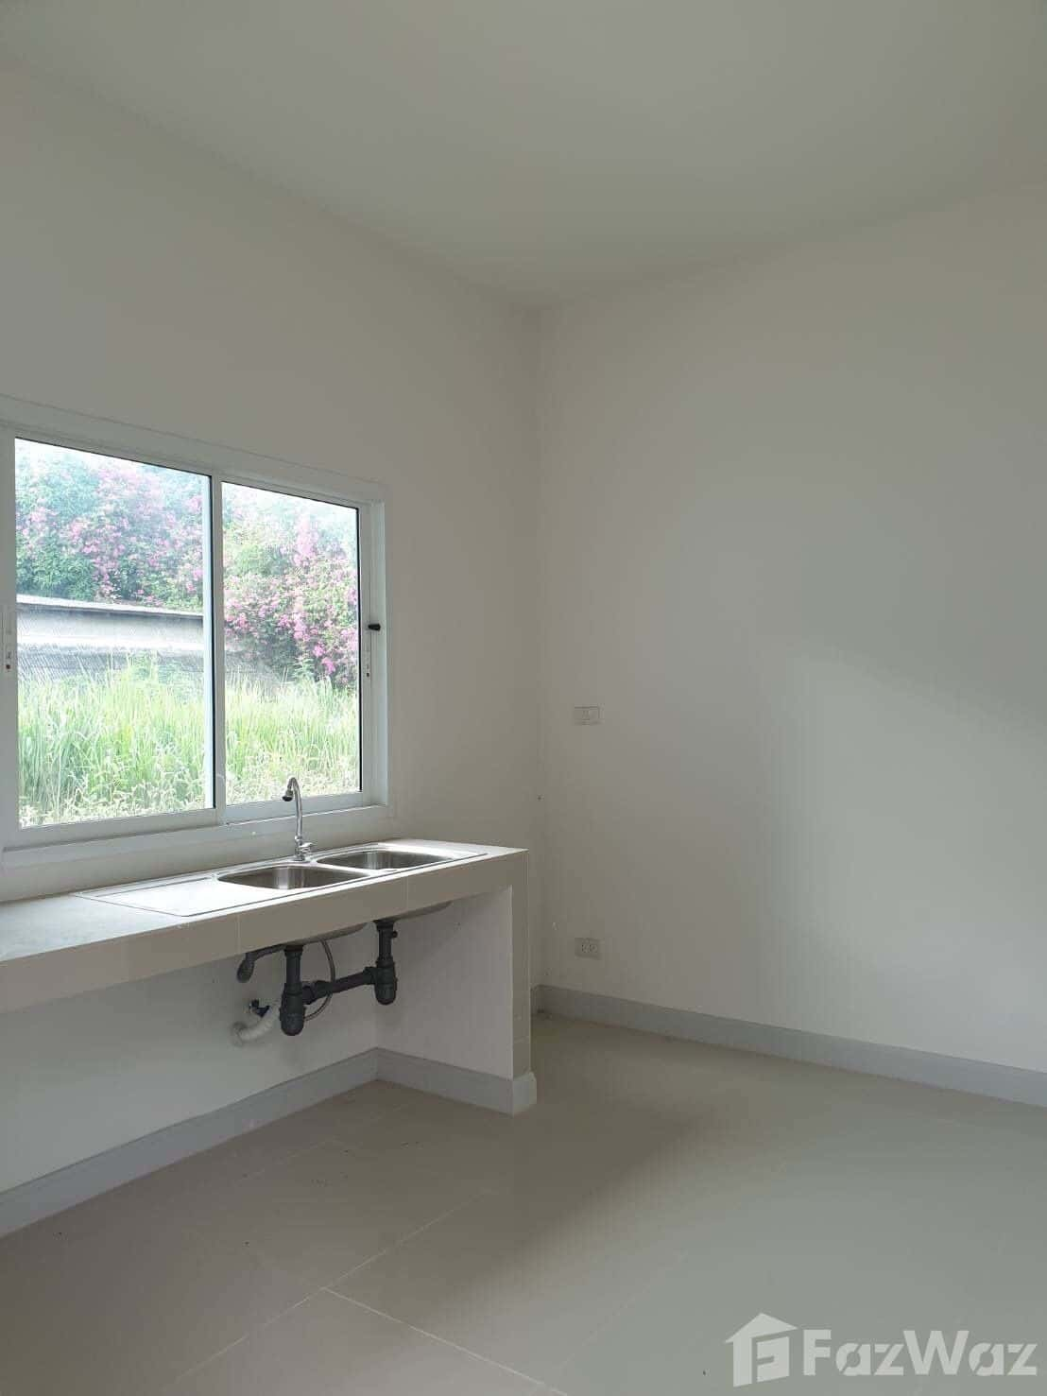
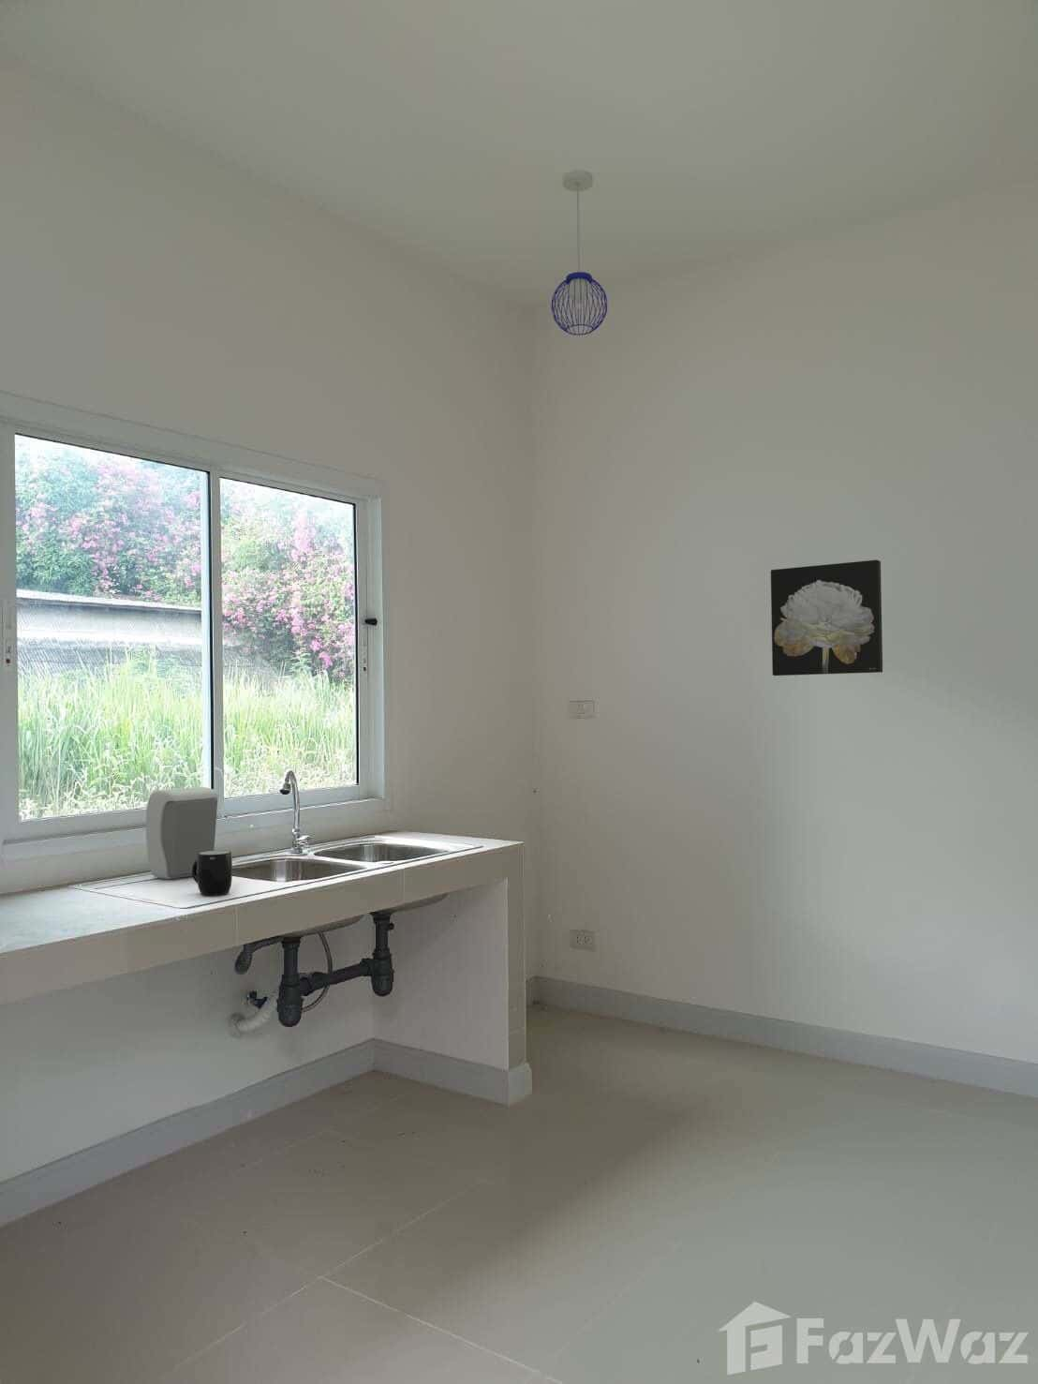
+ soap dispenser [145,786,219,880]
+ mug [192,850,233,896]
+ pendant light [551,169,608,336]
+ wall art [770,559,883,676]
